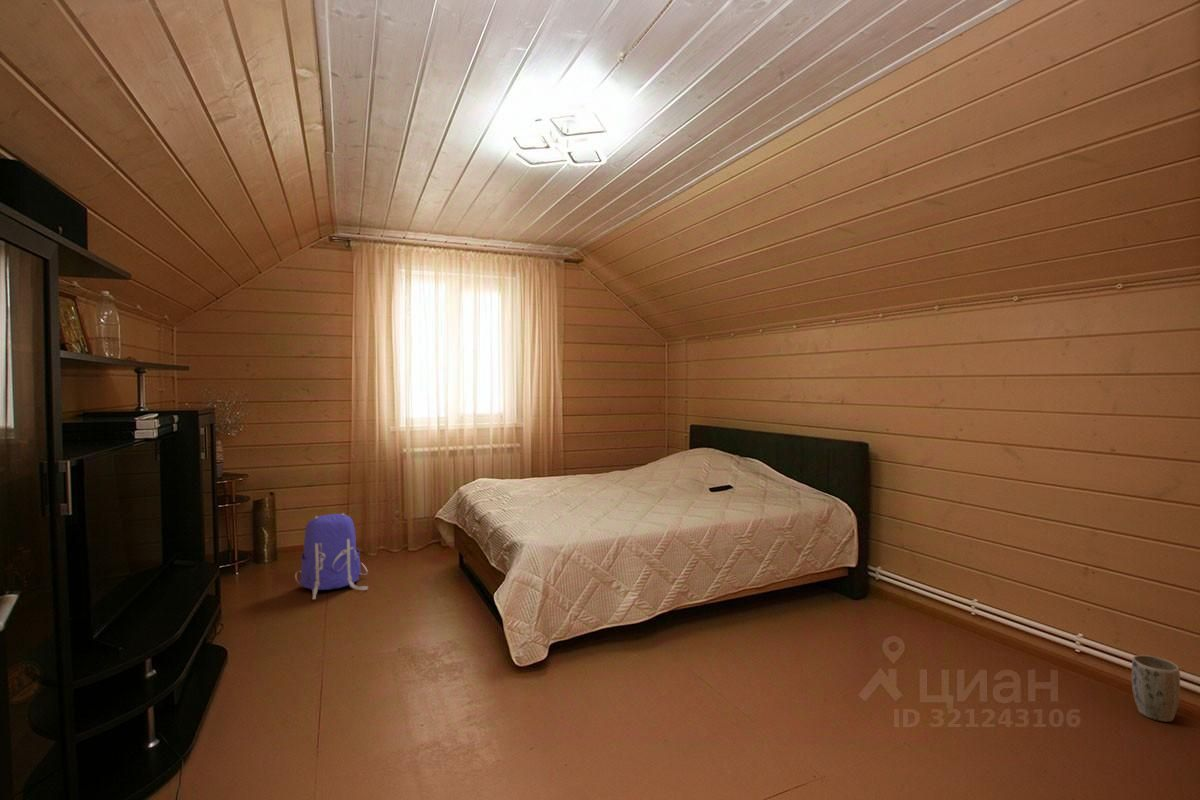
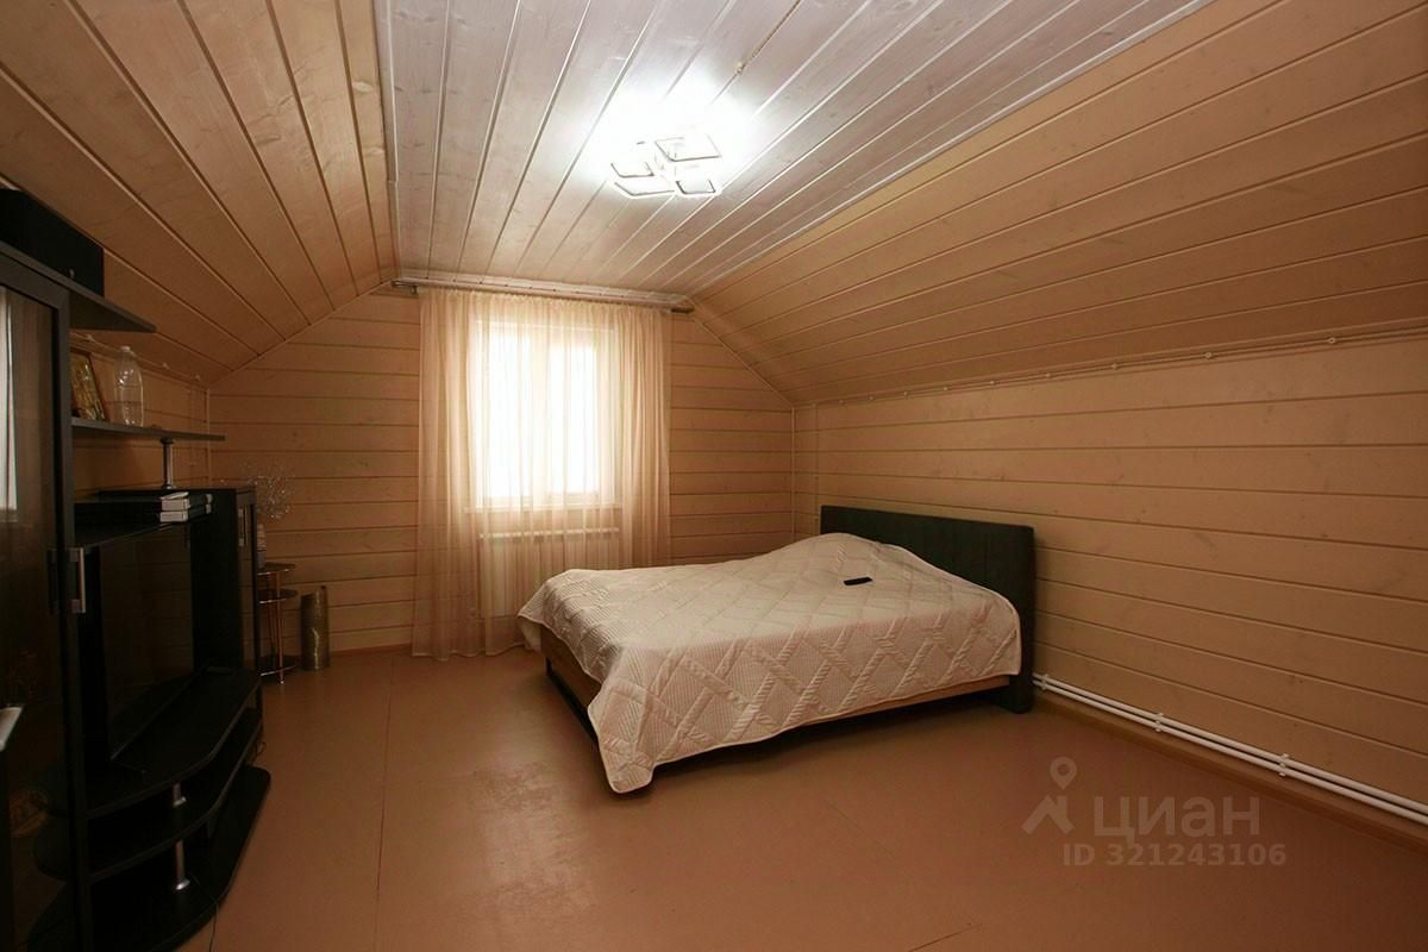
- plant pot [1131,654,1181,723]
- backpack [294,512,369,601]
